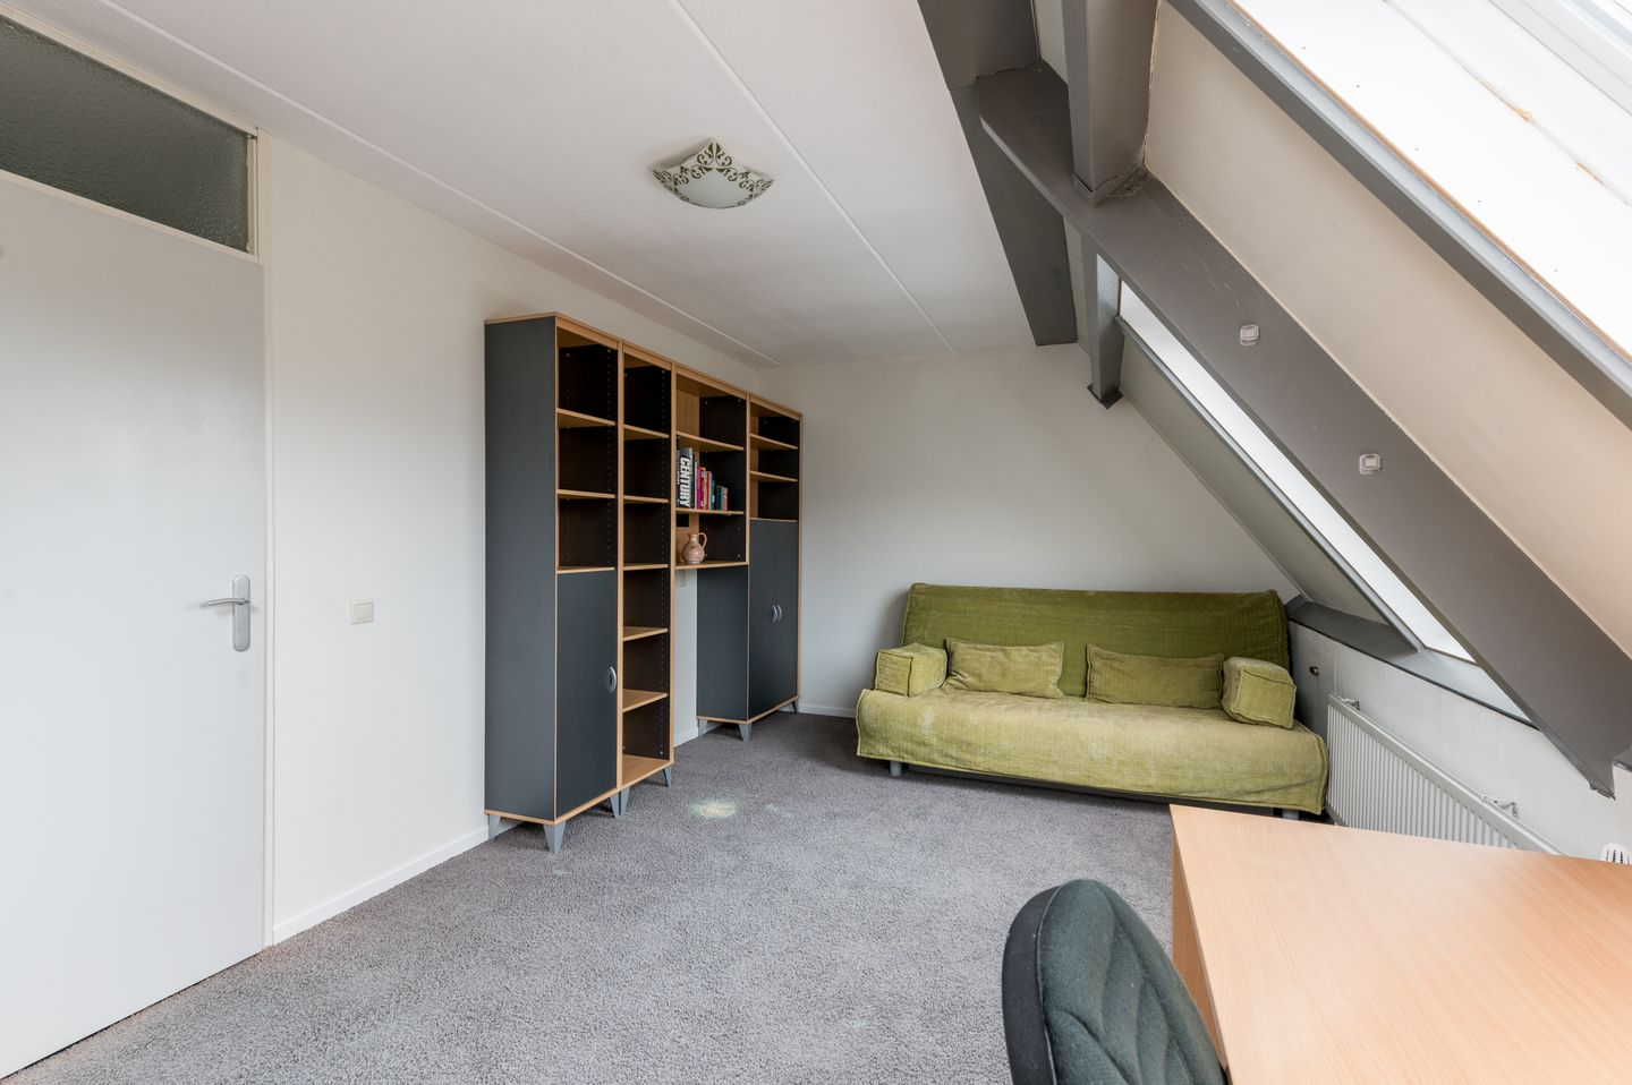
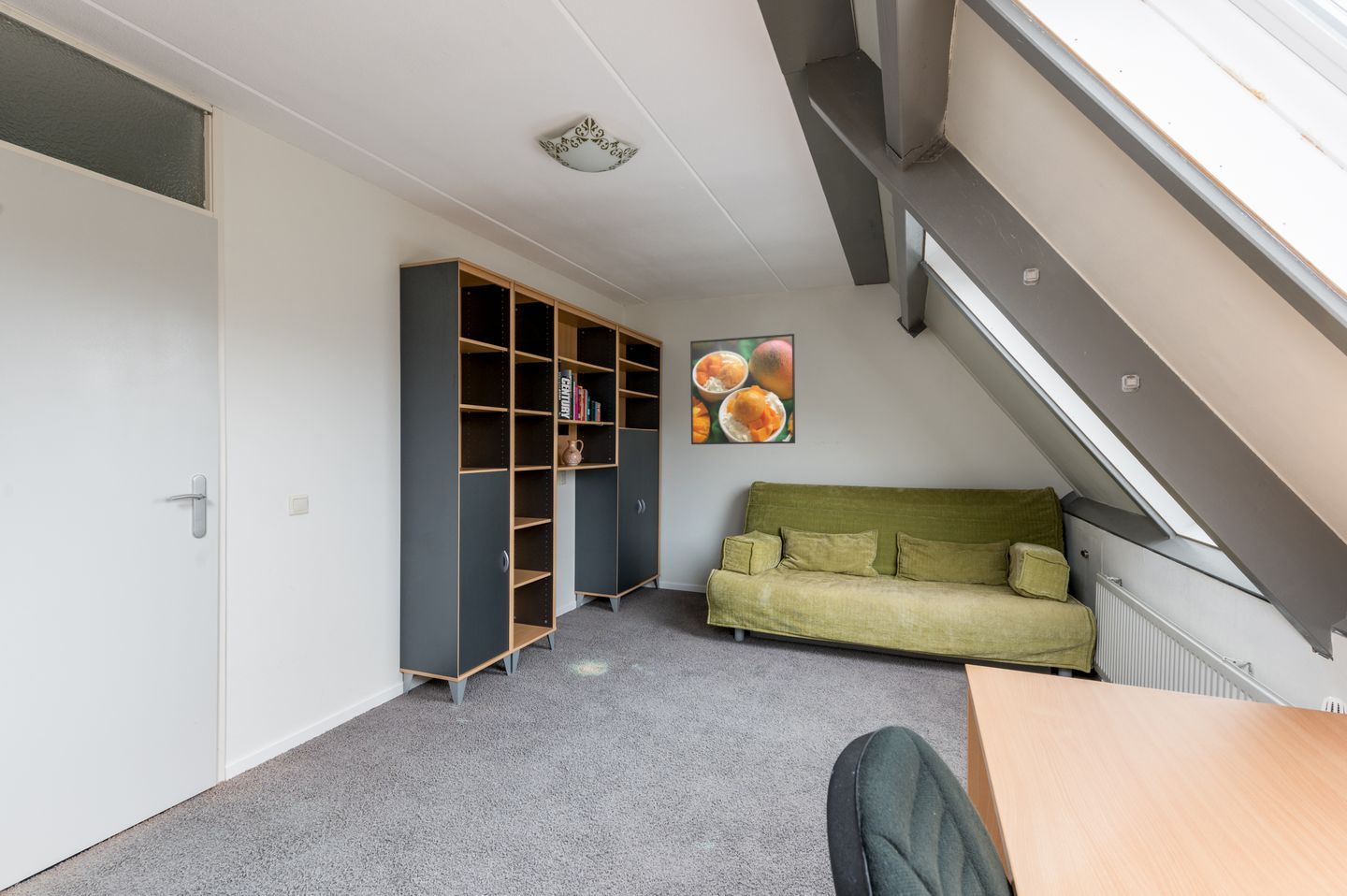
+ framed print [689,333,796,445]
